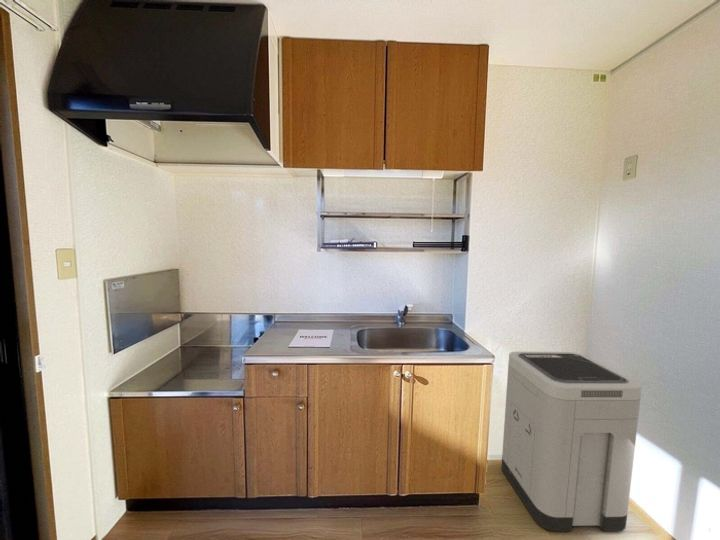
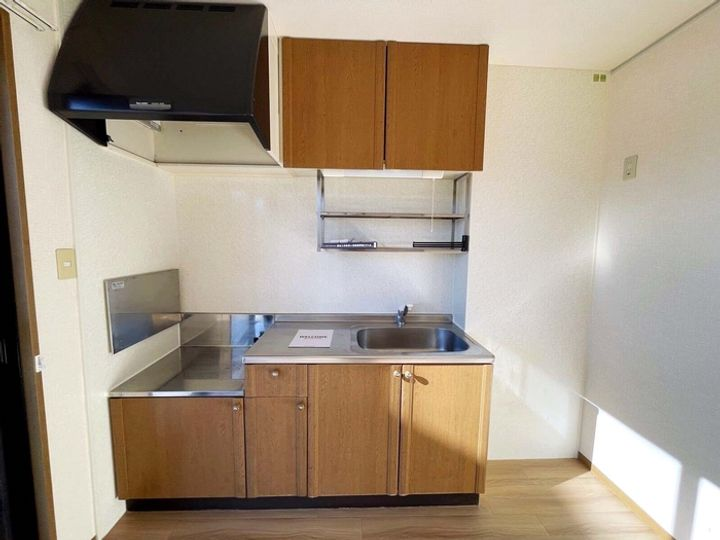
- trash can [501,351,643,532]
